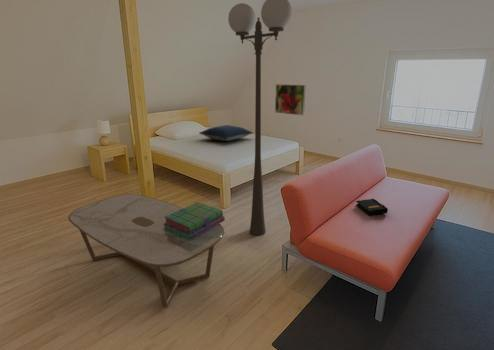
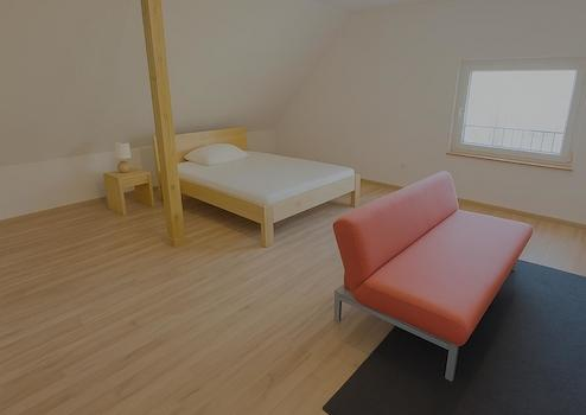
- book [355,197,389,216]
- stack of books [163,201,226,240]
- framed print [274,83,307,116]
- floor lamp [227,0,293,236]
- pillow [198,124,254,142]
- coffee table [67,193,226,309]
